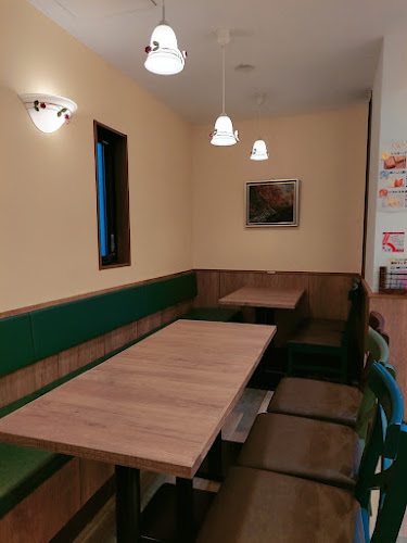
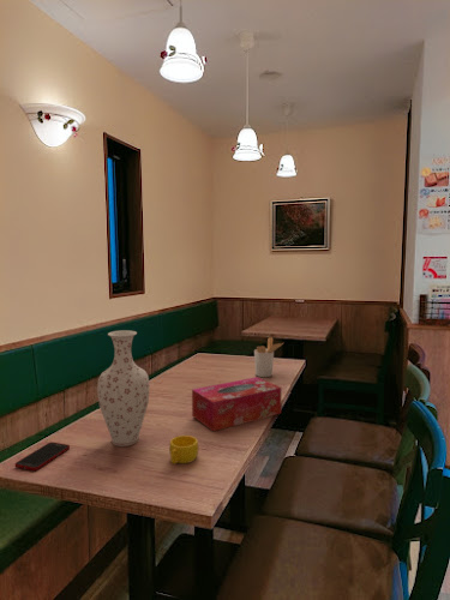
+ cell phone [14,442,71,472]
+ utensil holder [253,336,284,378]
+ cup [168,434,199,466]
+ tissue box [191,376,283,432]
+ vase [96,329,151,448]
